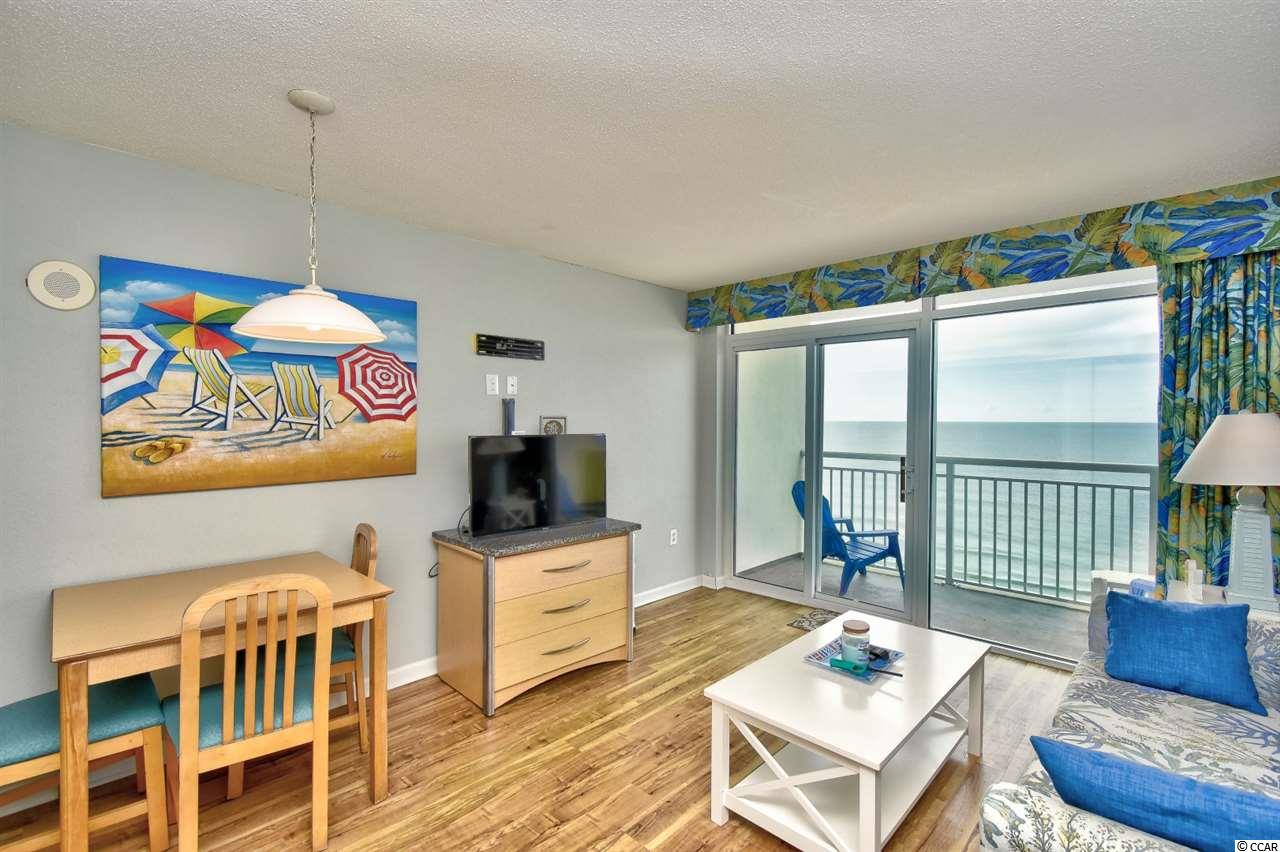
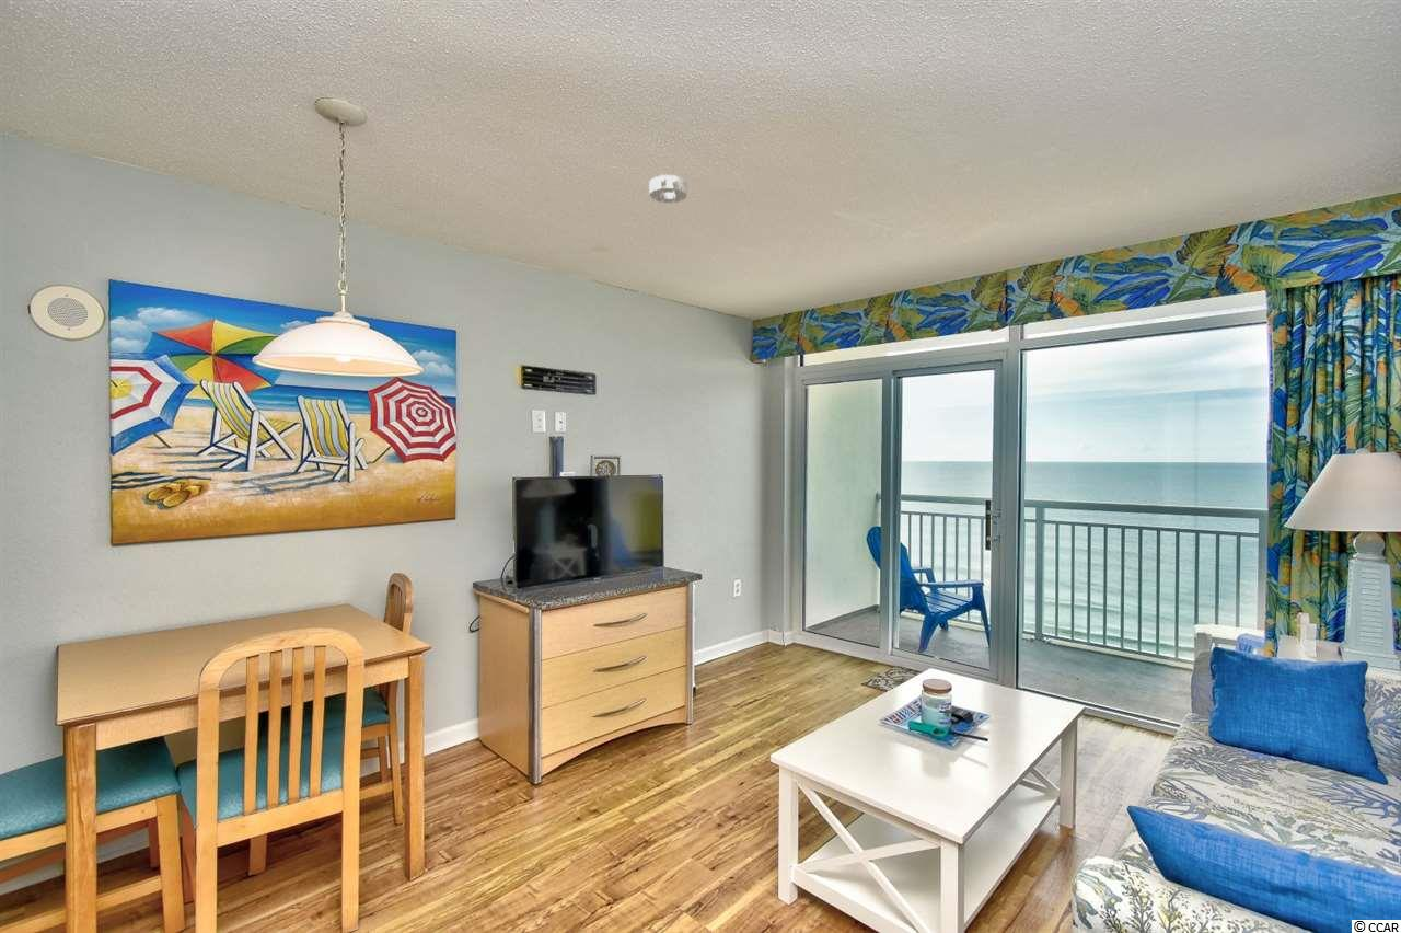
+ smoke detector [648,174,688,205]
